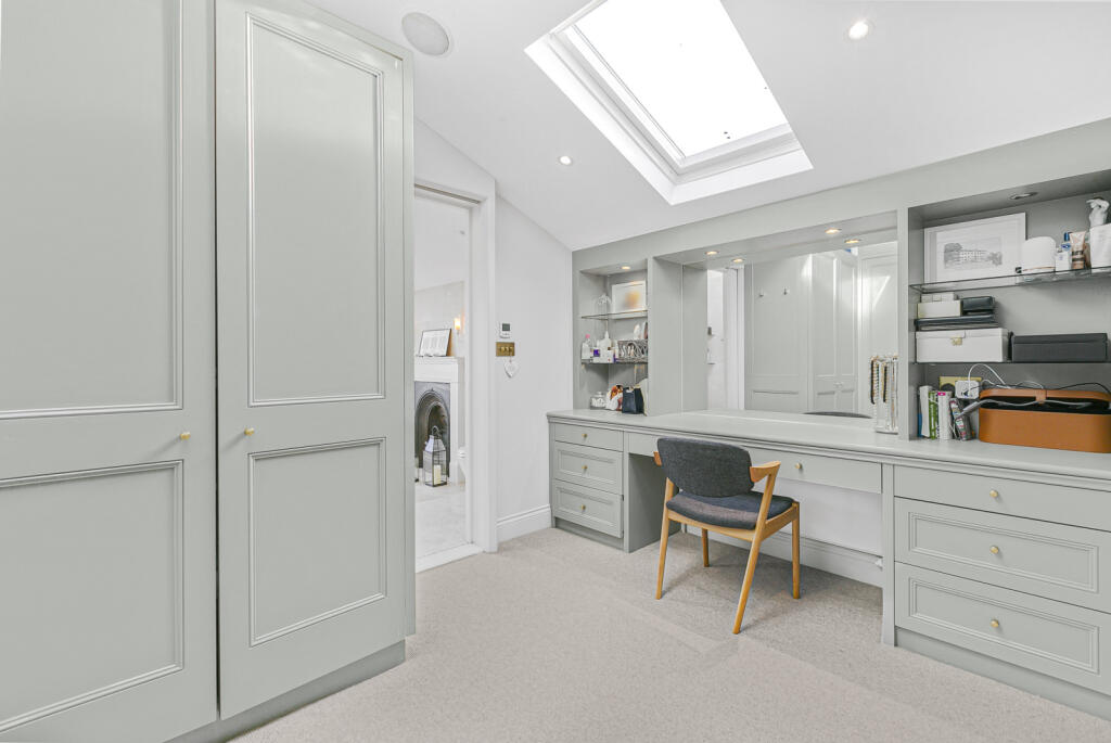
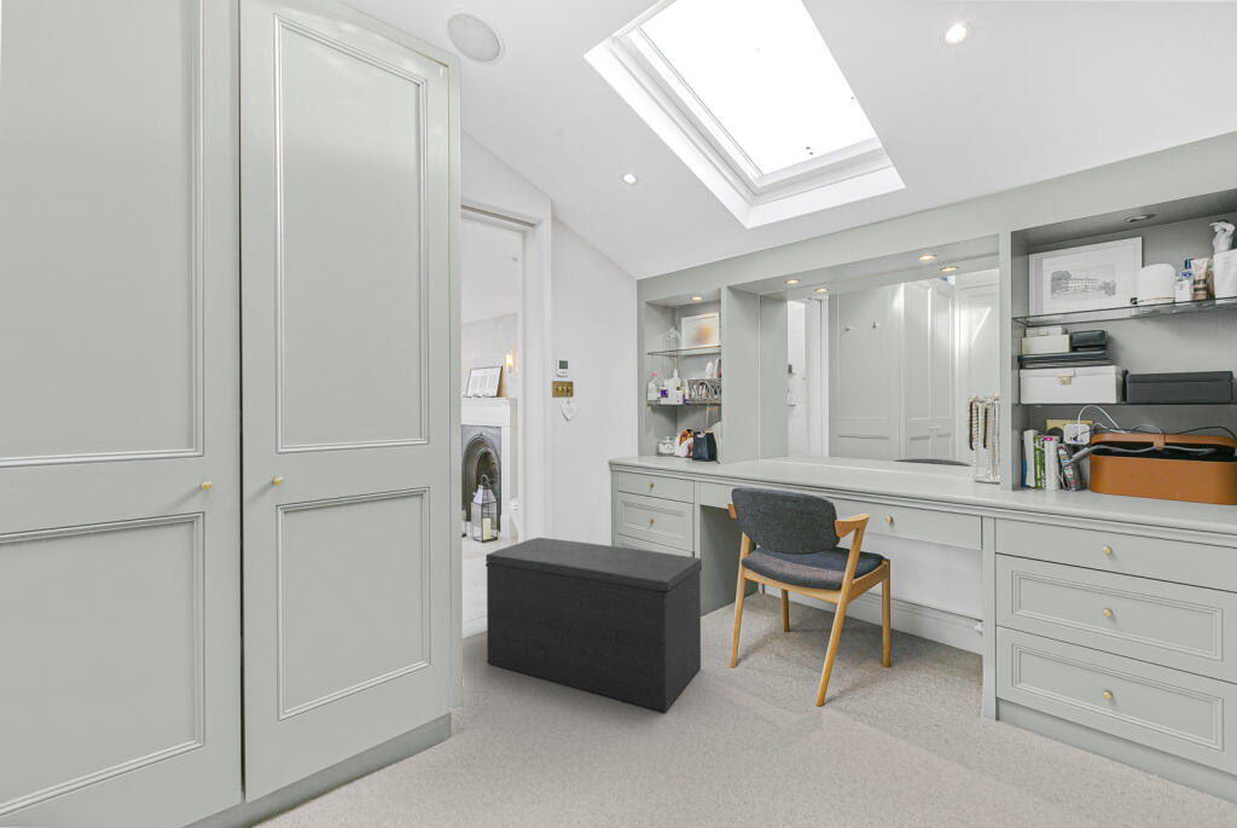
+ bench [484,537,703,713]
